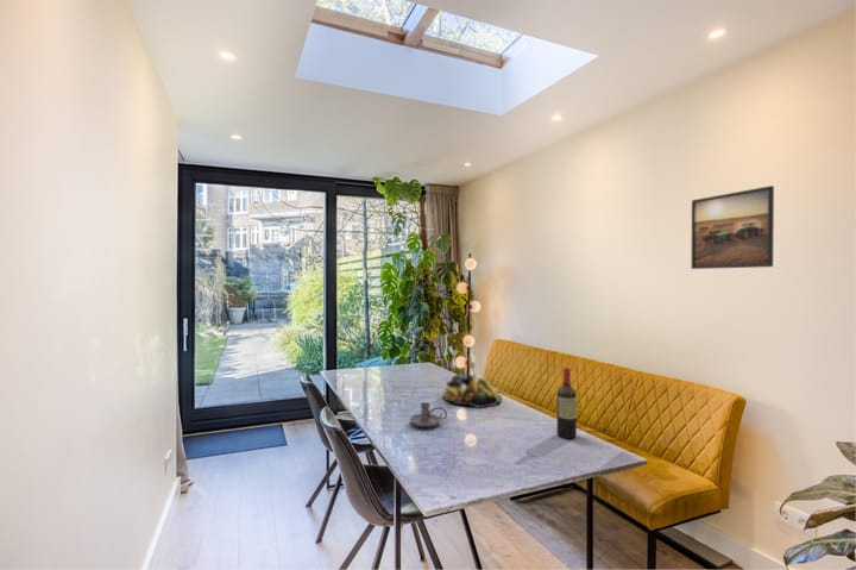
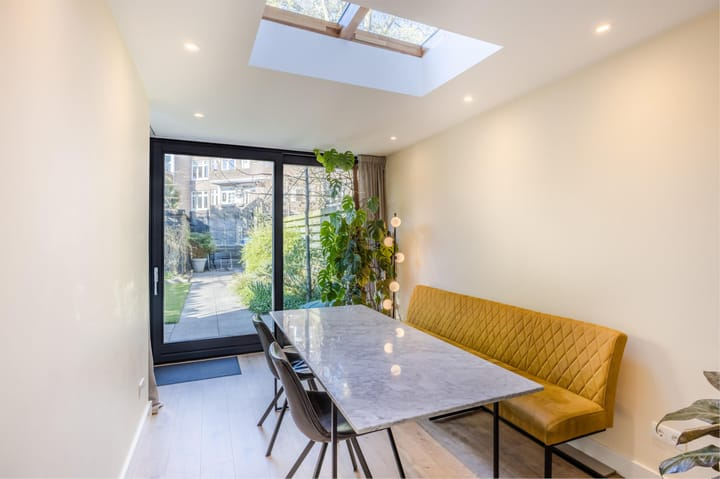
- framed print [690,184,775,270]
- candle holder [409,401,448,428]
- fruit bowl [441,372,503,409]
- wine bottle [555,367,578,439]
